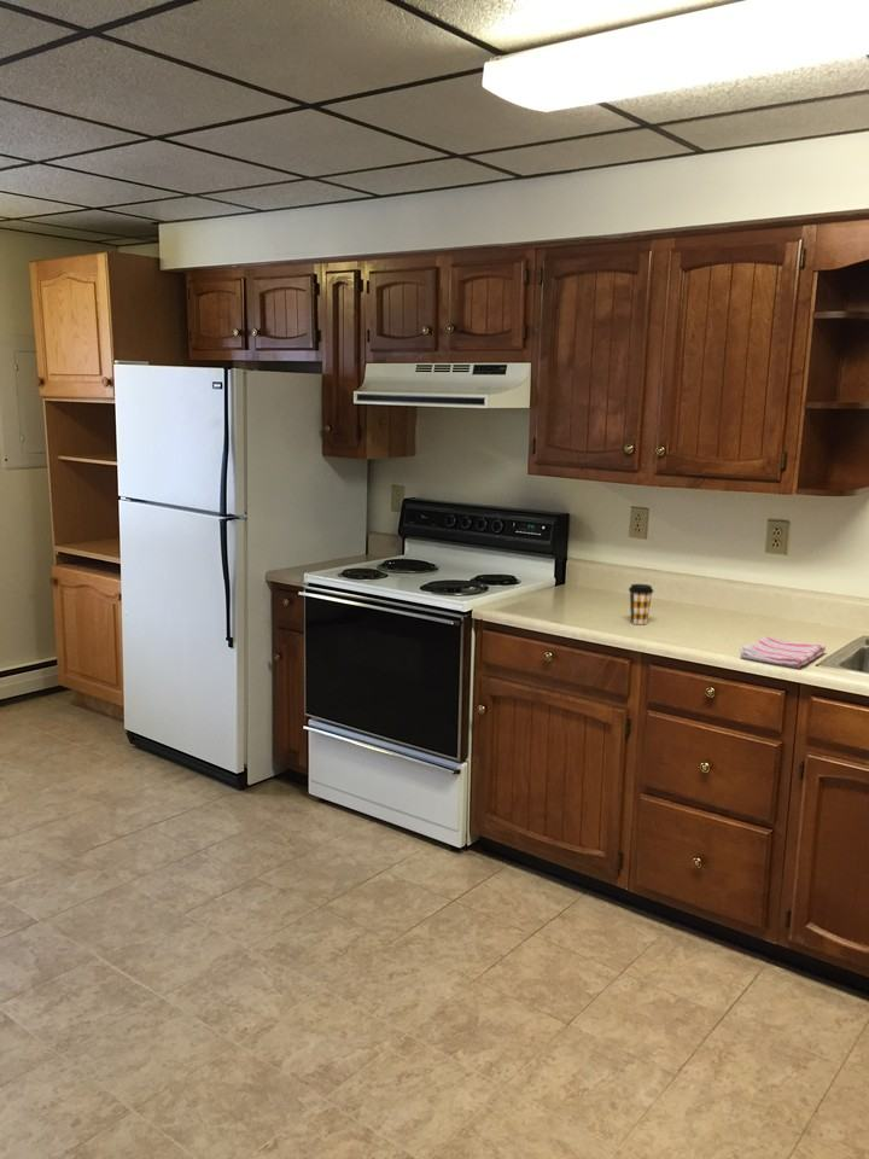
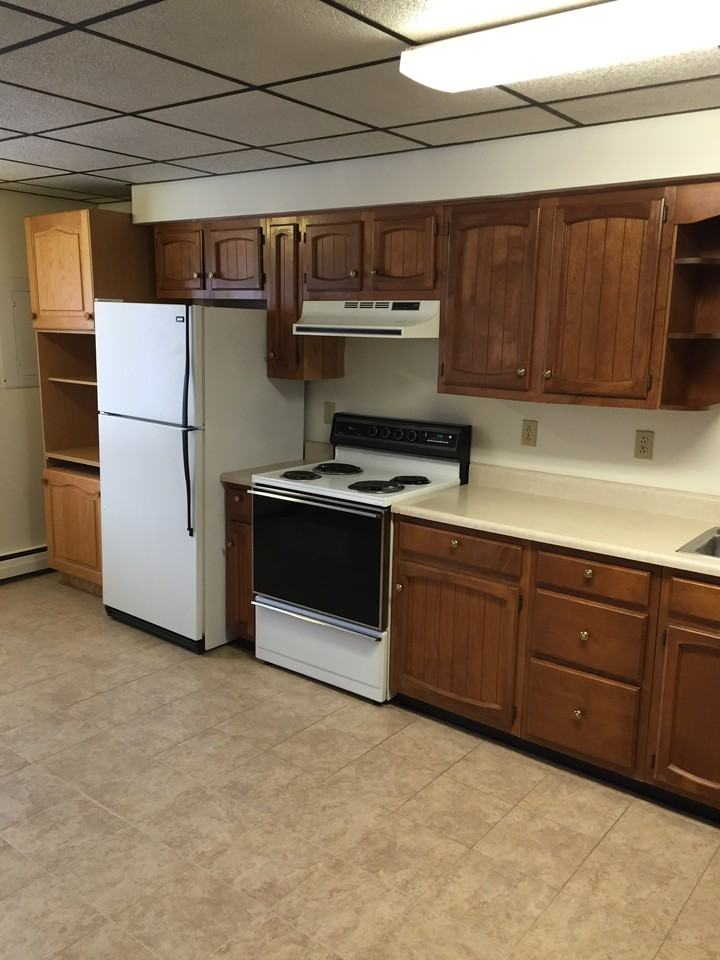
- coffee cup [628,583,654,625]
- dish towel [739,636,827,669]
